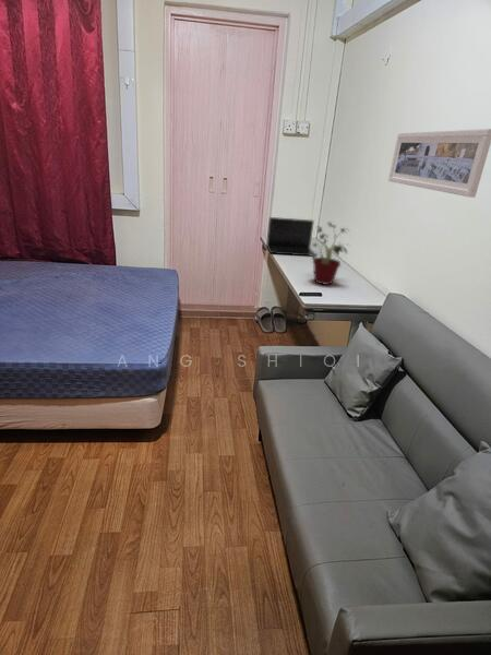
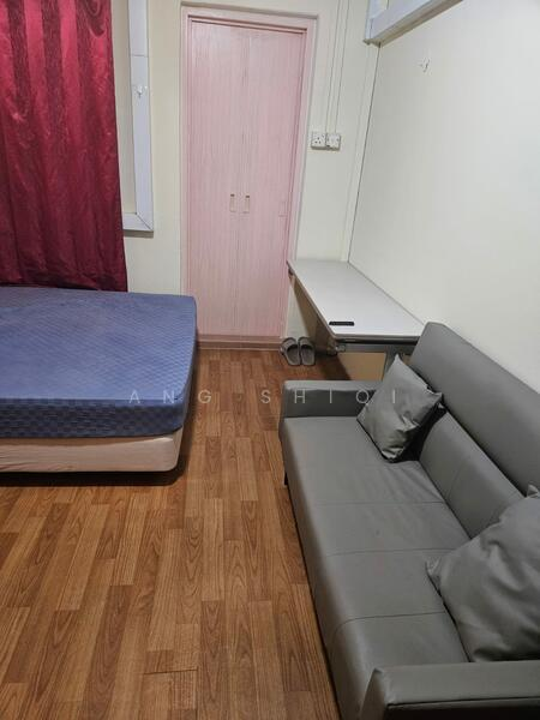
- potted plant [311,221,350,286]
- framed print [387,128,491,199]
- laptop [265,216,315,258]
